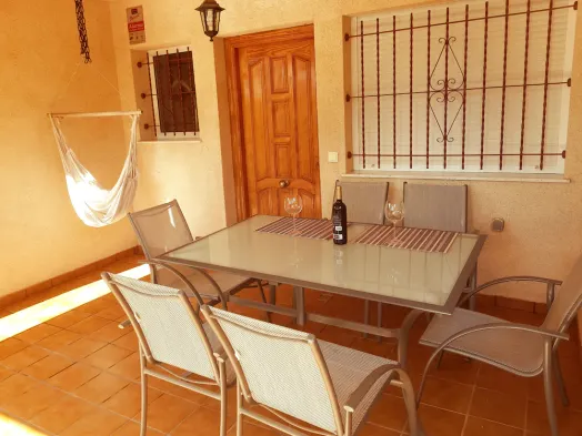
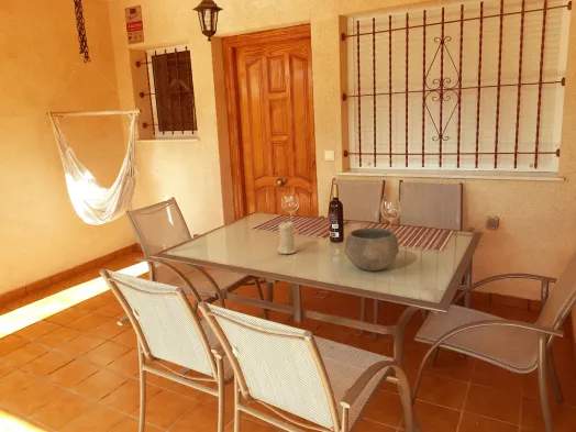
+ candle [277,221,297,255]
+ bowl [343,228,400,272]
